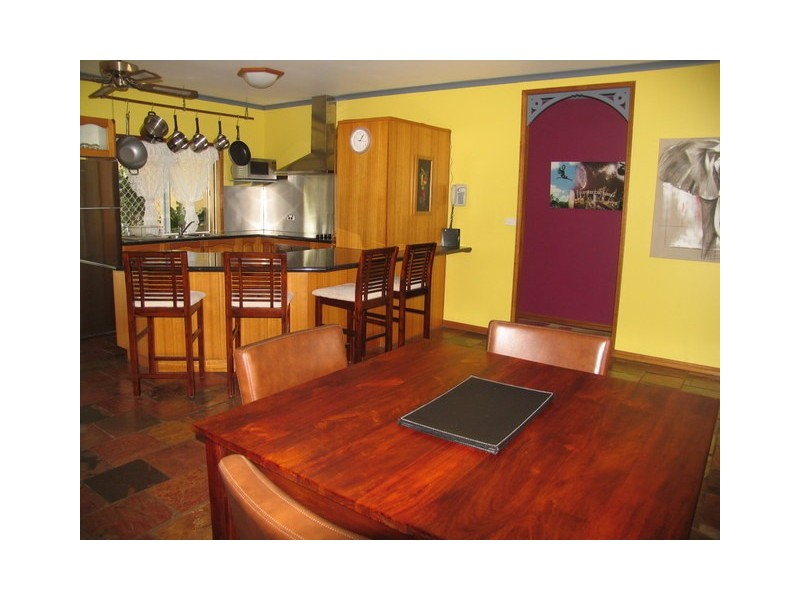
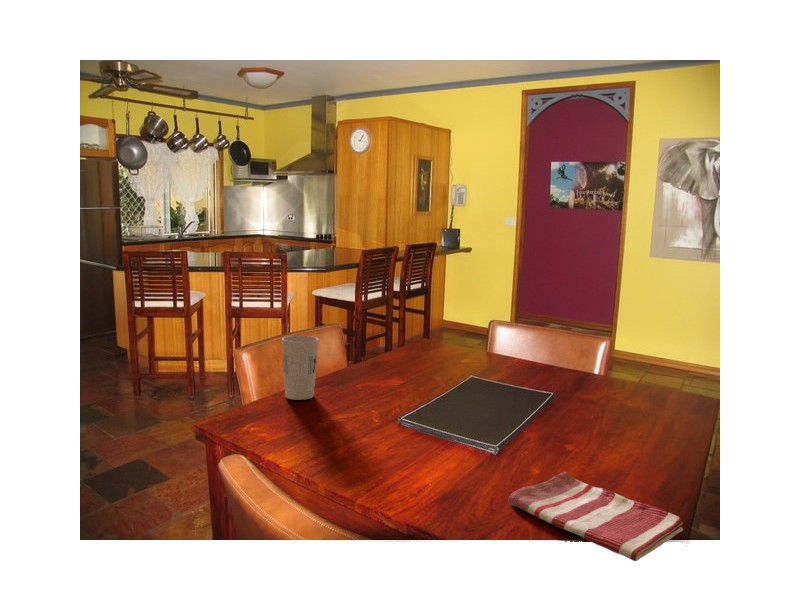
+ cup [281,335,319,401]
+ dish towel [507,471,684,562]
